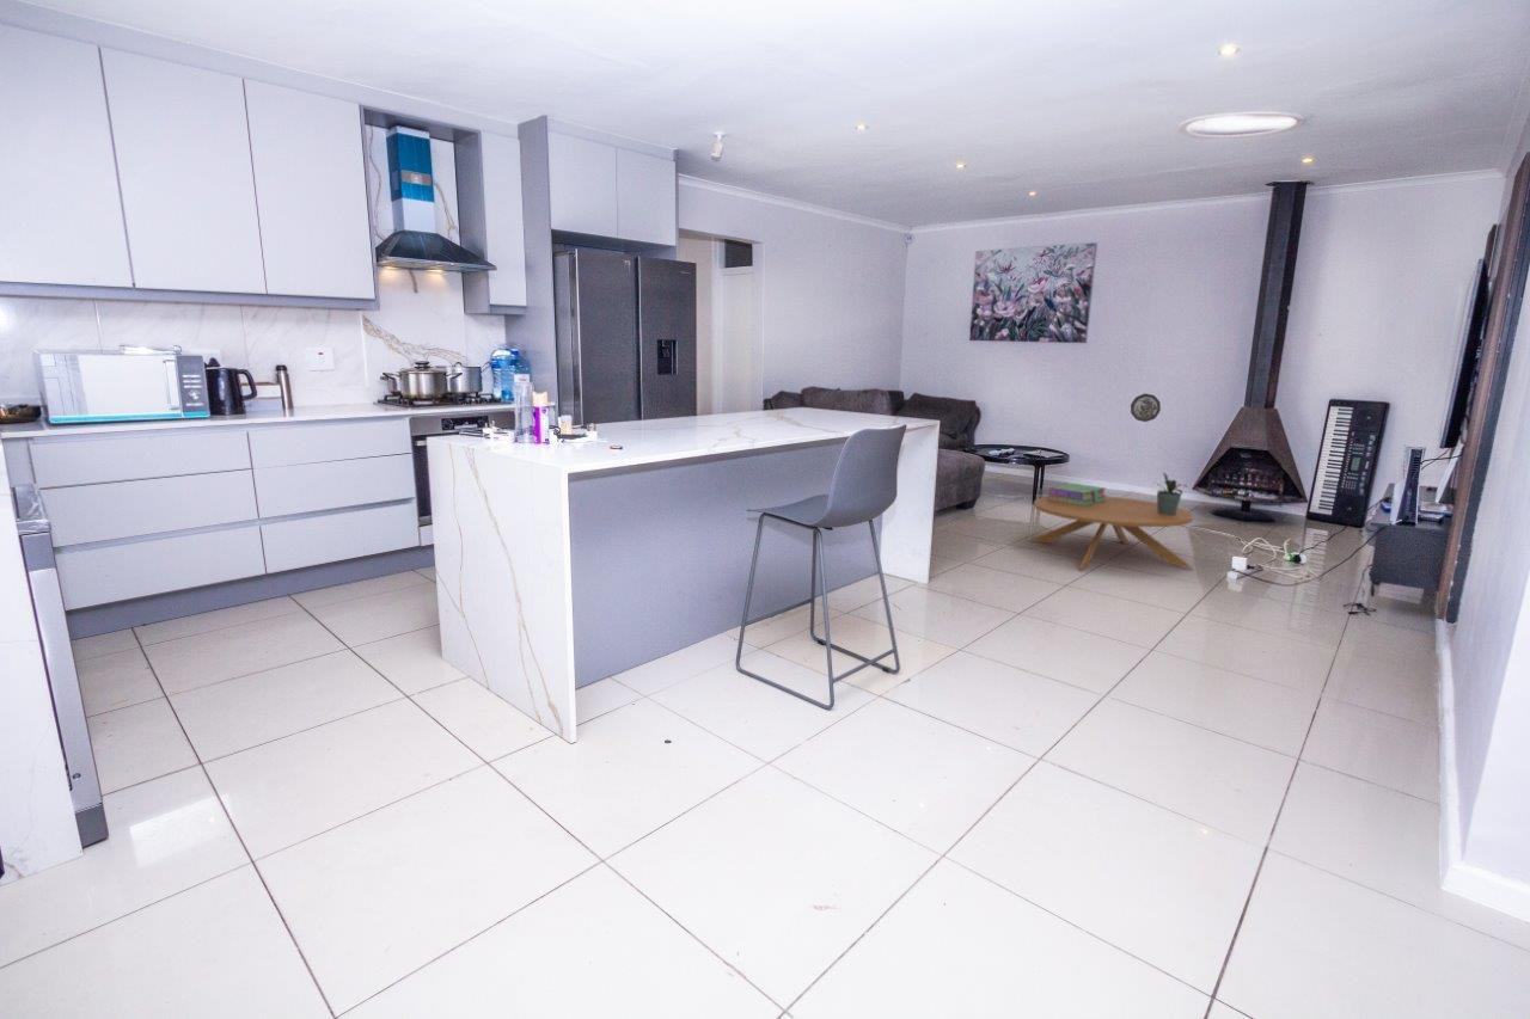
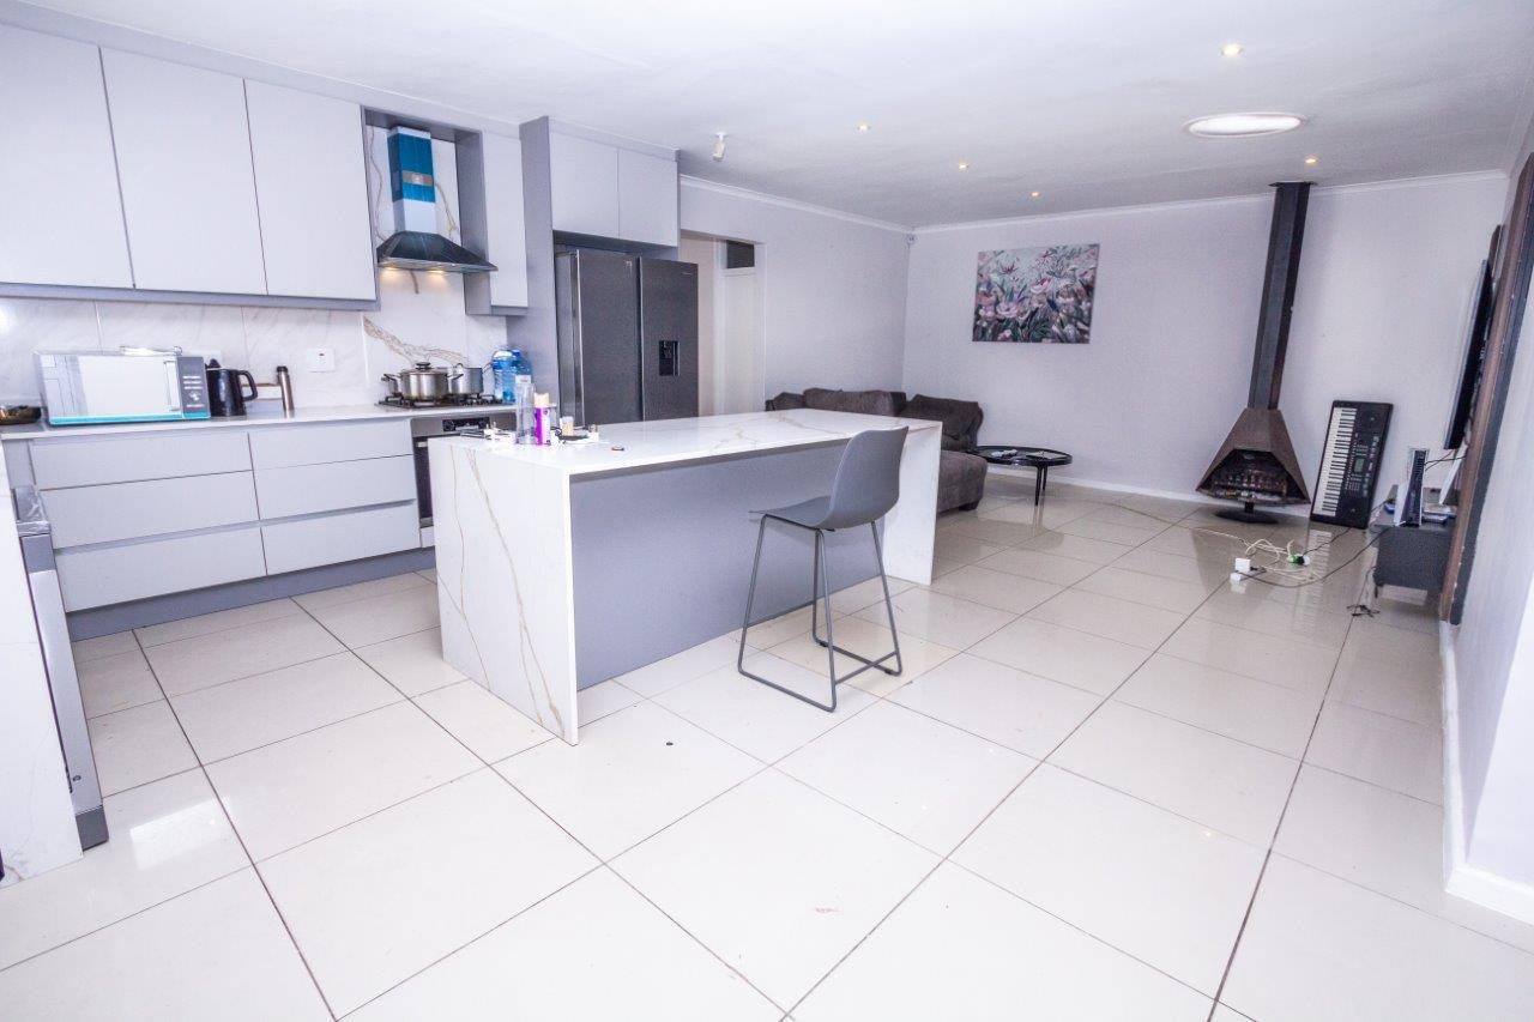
- decorative plate [1130,393,1162,423]
- coffee table [1028,496,1194,571]
- stack of books [1046,483,1107,507]
- potted plant [1151,471,1188,515]
